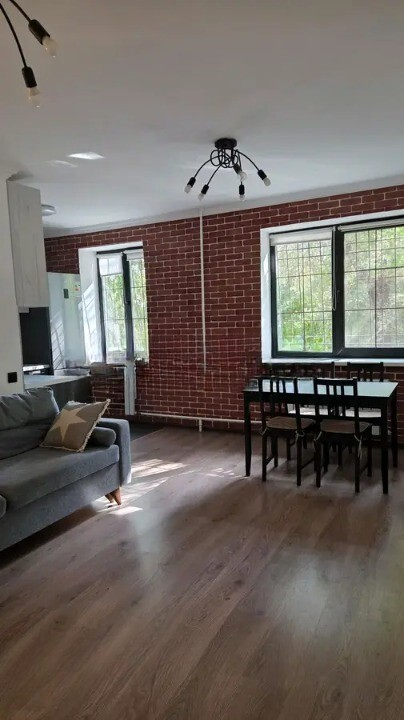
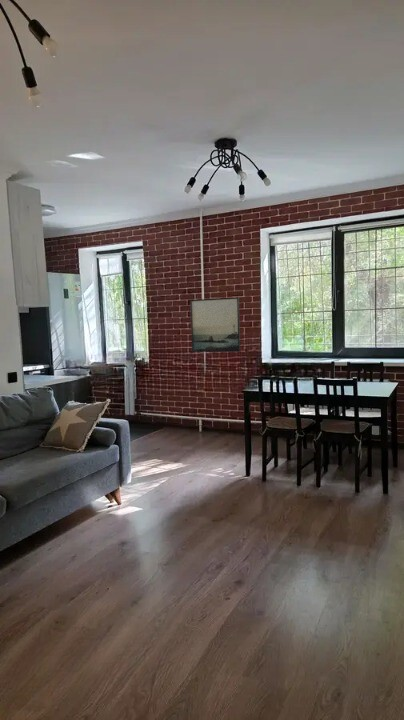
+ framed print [189,296,241,353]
